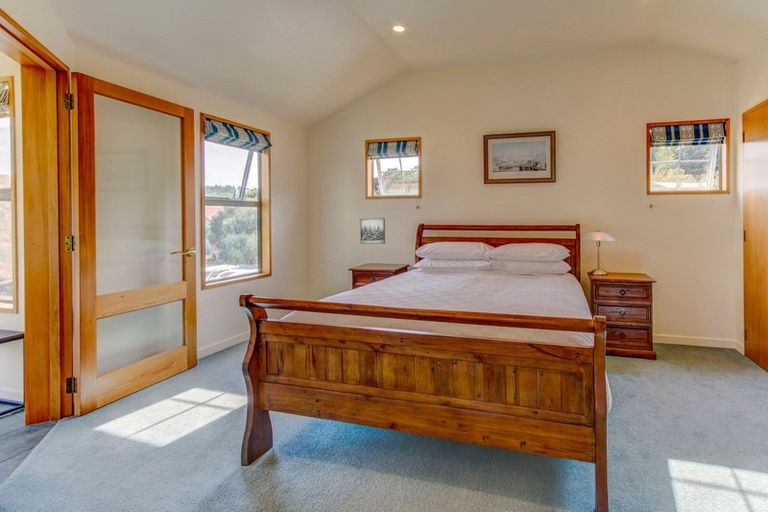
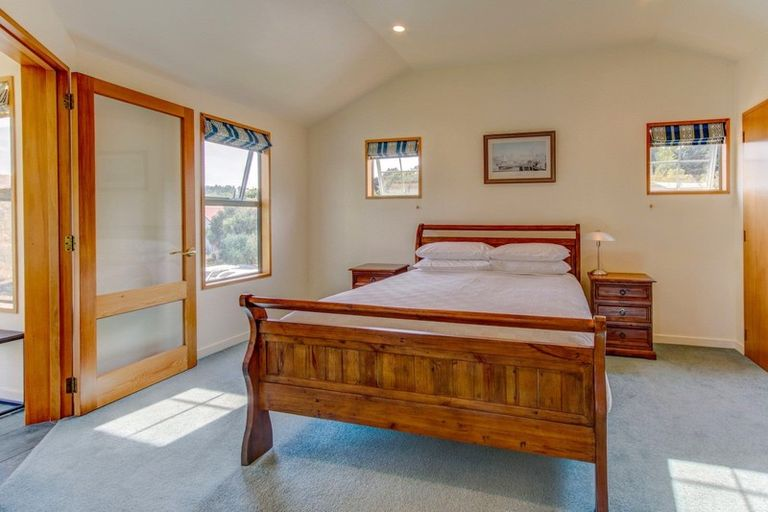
- wall art [359,217,386,245]
